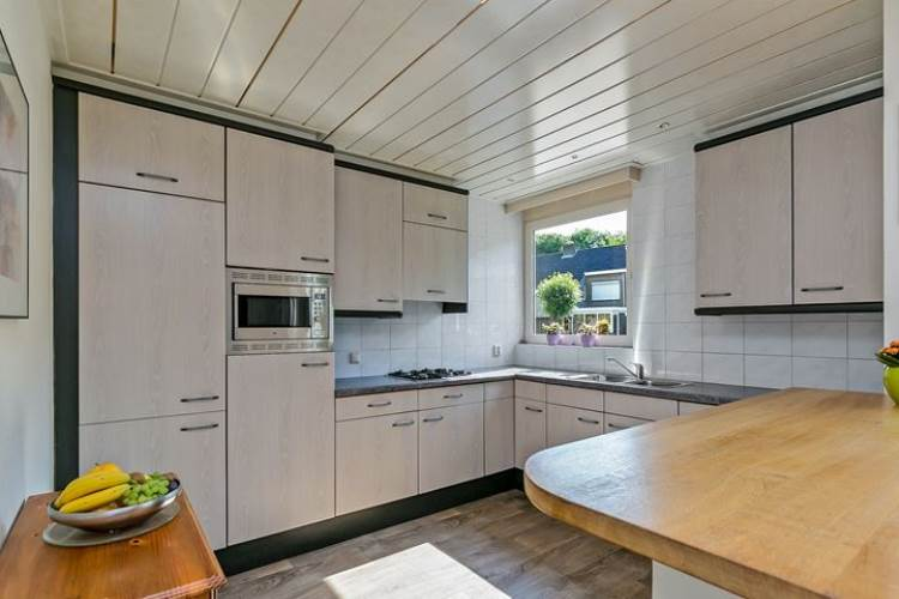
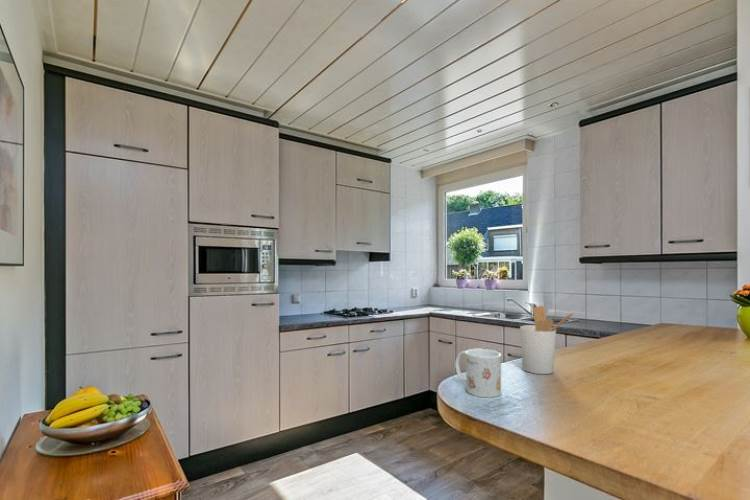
+ utensil holder [519,305,576,375]
+ mug [454,348,502,398]
